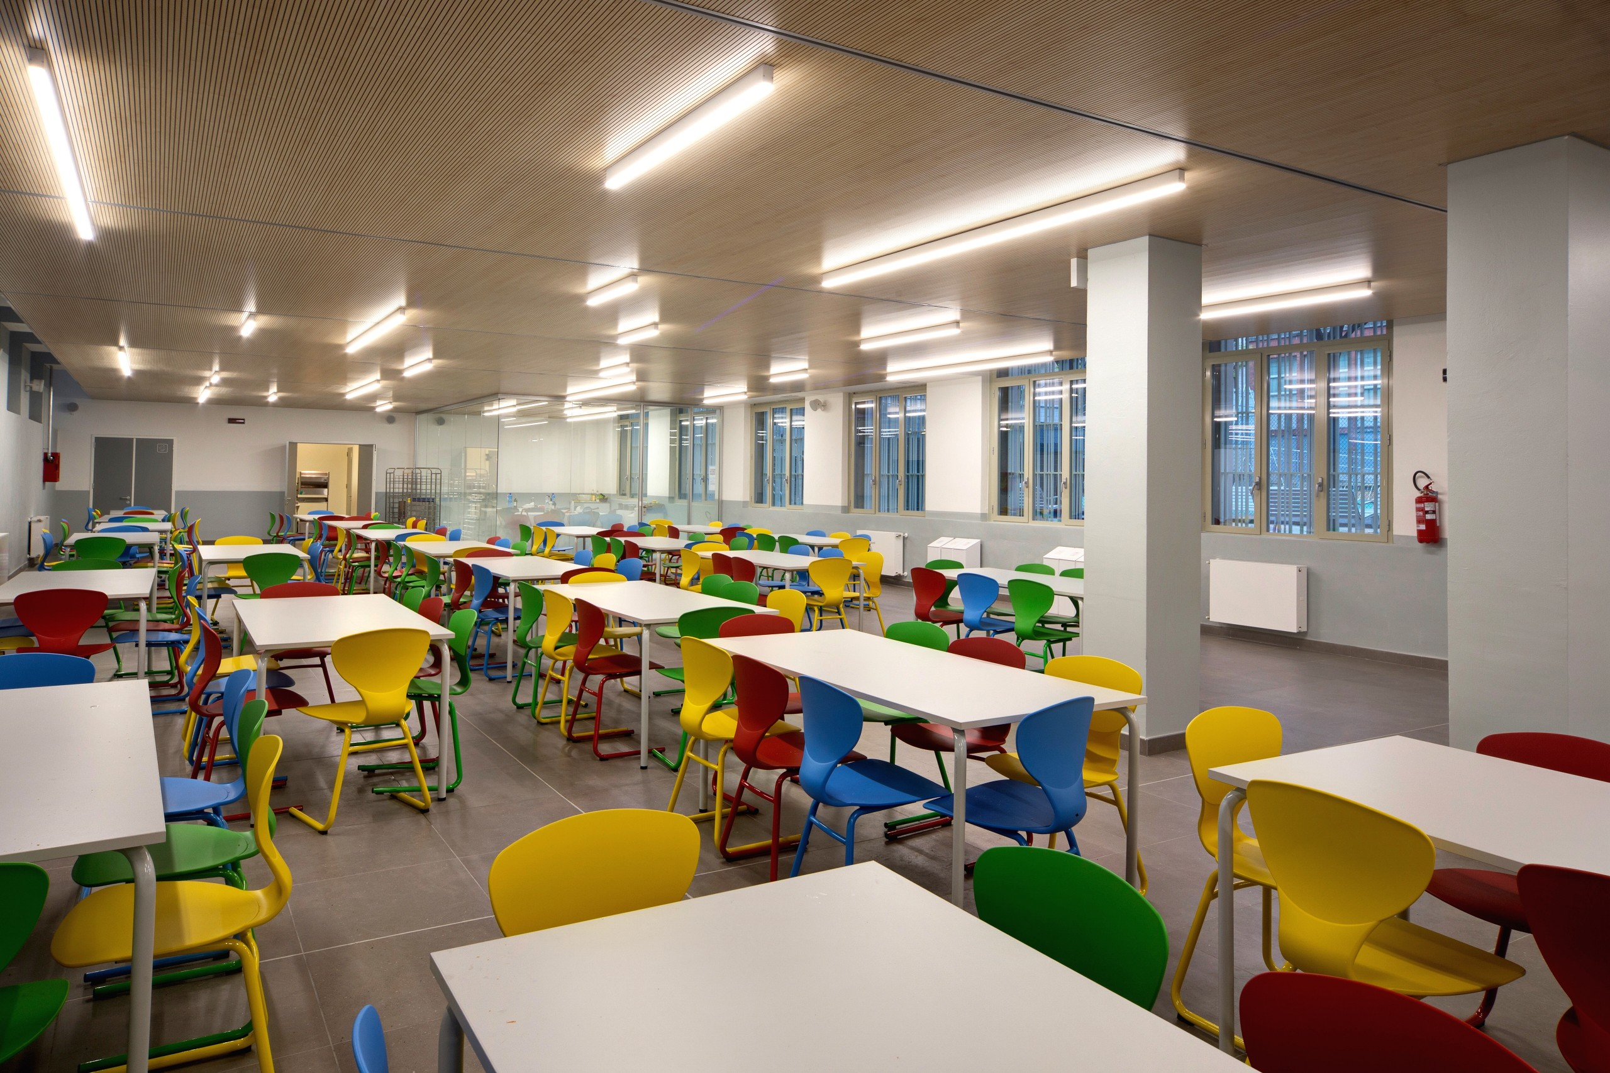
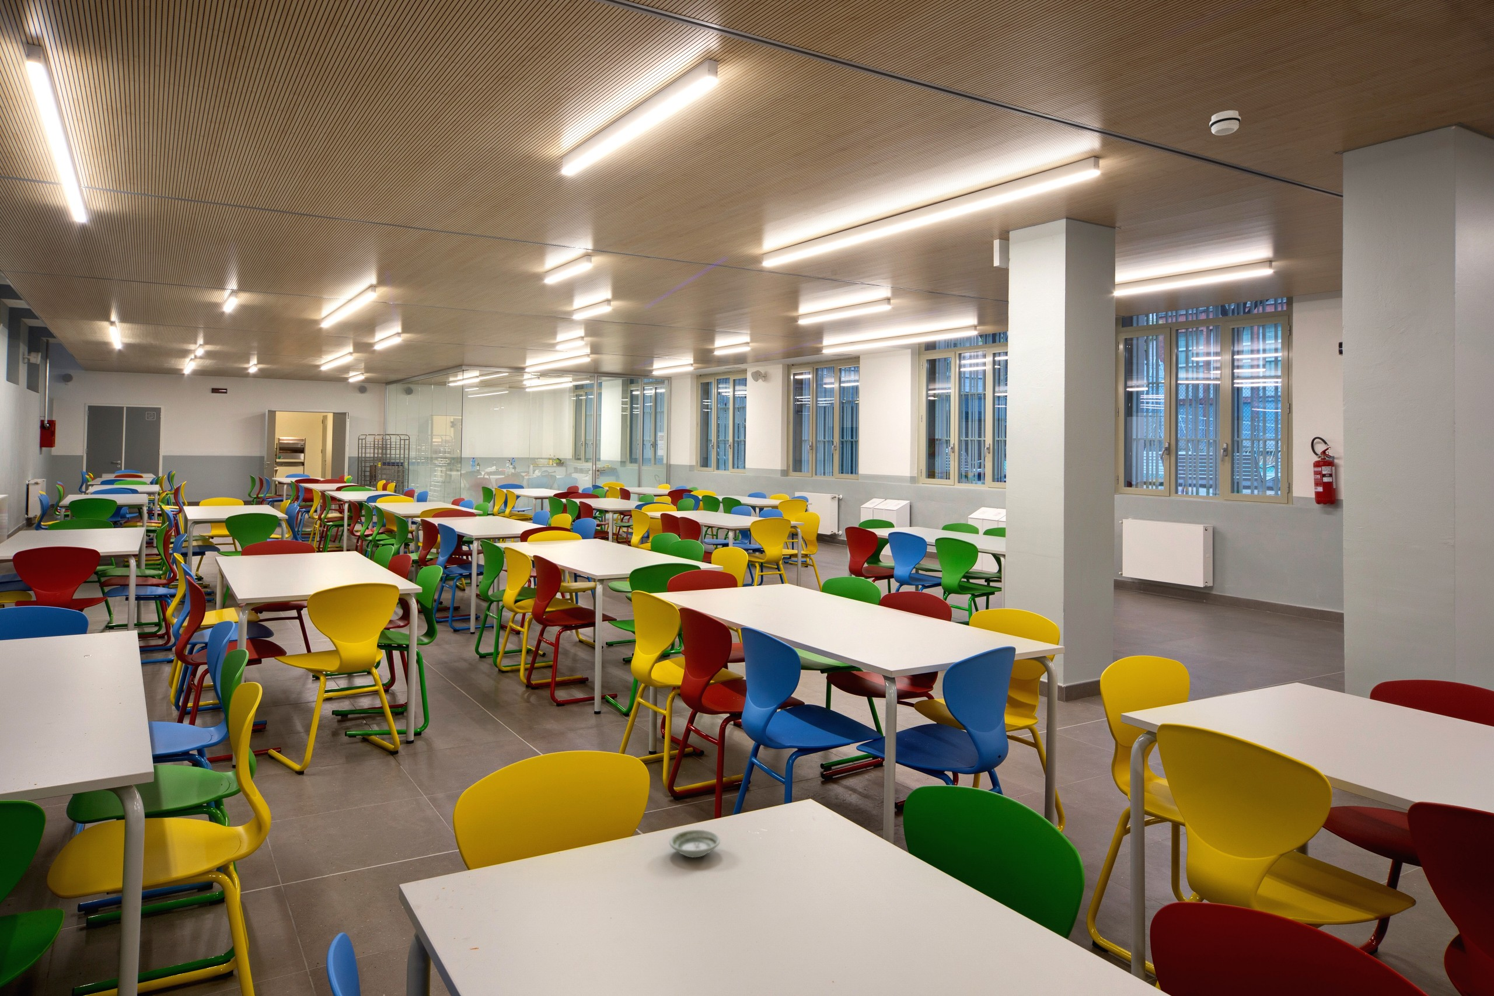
+ smoke detector [1209,110,1242,136]
+ saucer [669,829,720,858]
